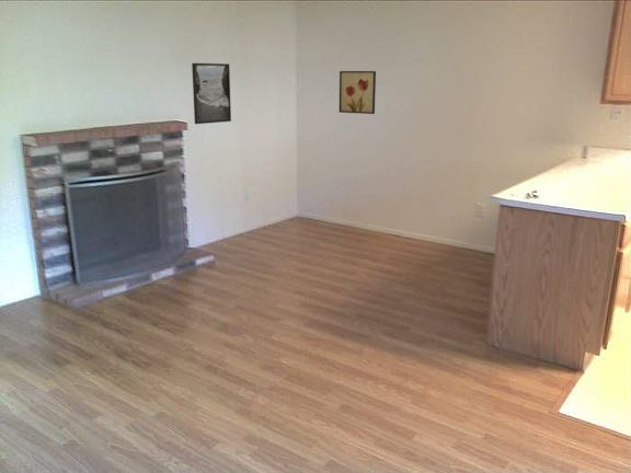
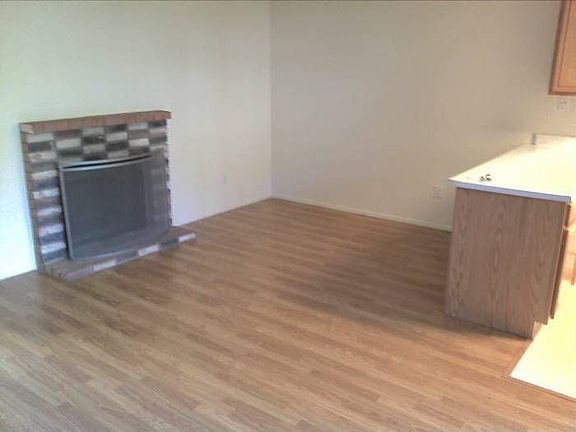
- wall art [339,70,377,115]
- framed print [191,62,232,125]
